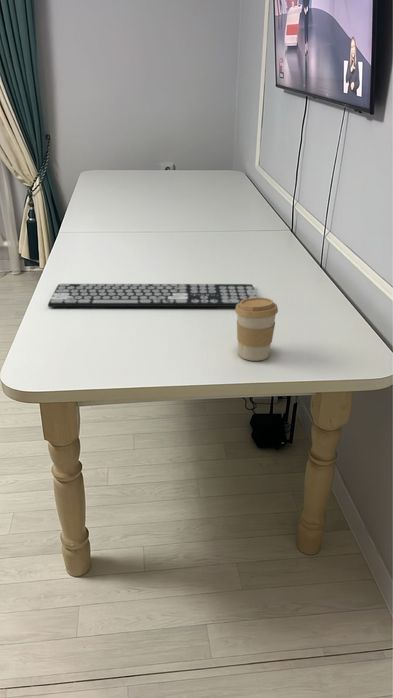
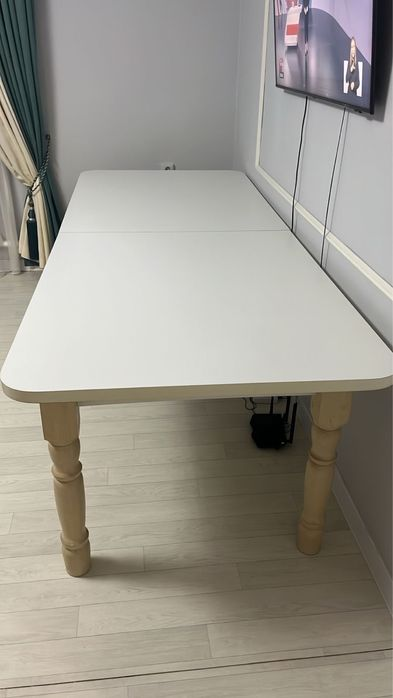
- coffee cup [234,297,279,362]
- keyboard [47,283,258,308]
